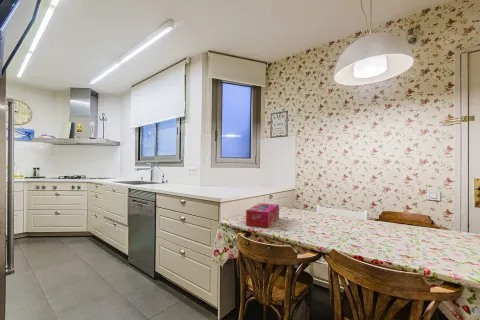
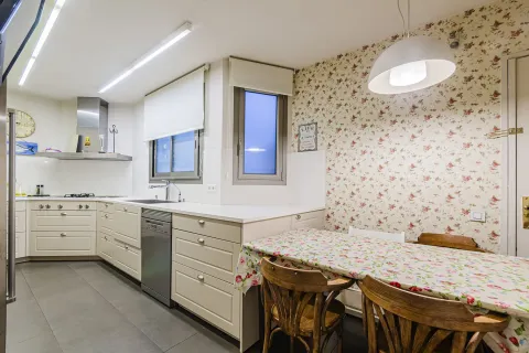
- tissue box [245,202,280,229]
